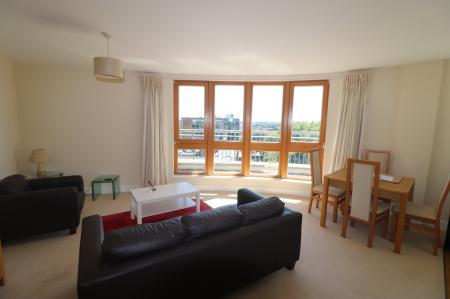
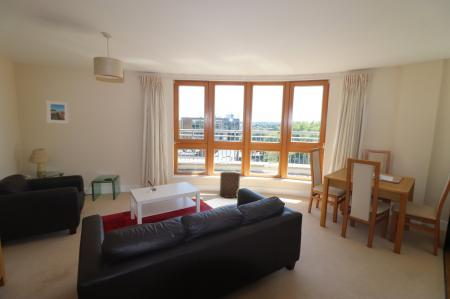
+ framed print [45,99,70,125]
+ waste bin [219,171,241,199]
